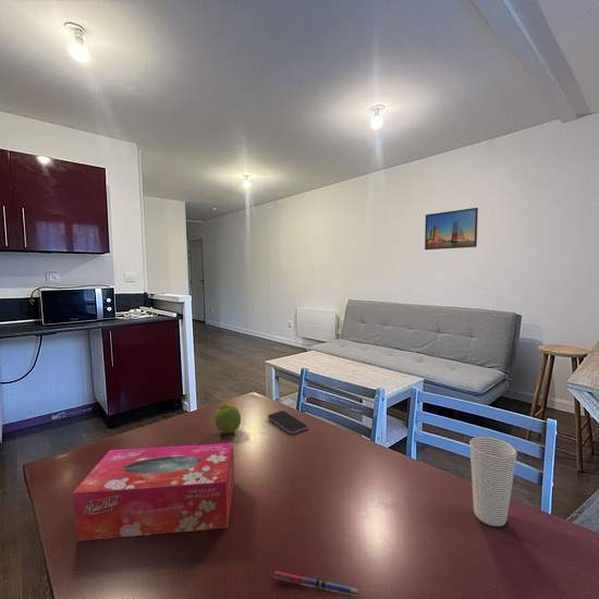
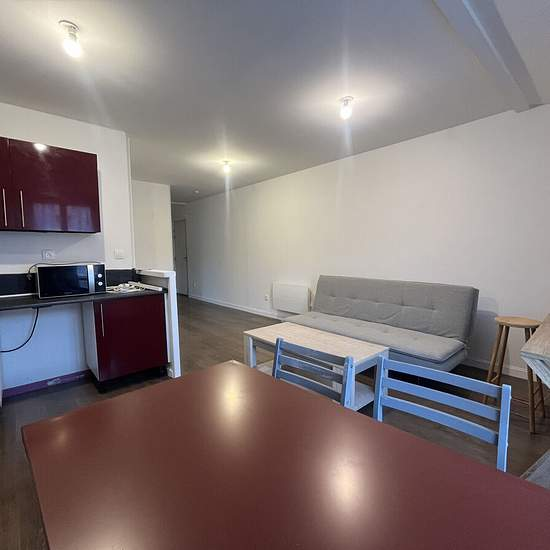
- cup [468,436,518,527]
- smartphone [267,409,308,436]
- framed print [424,207,479,250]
- tissue box [72,442,235,542]
- pen [272,571,359,598]
- fruit [213,402,242,435]
